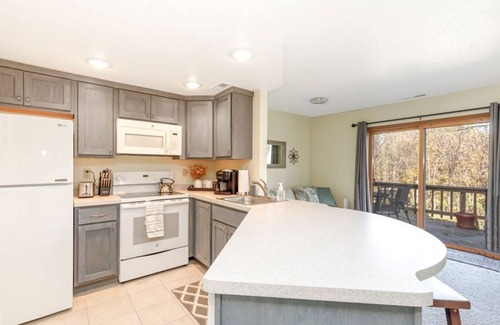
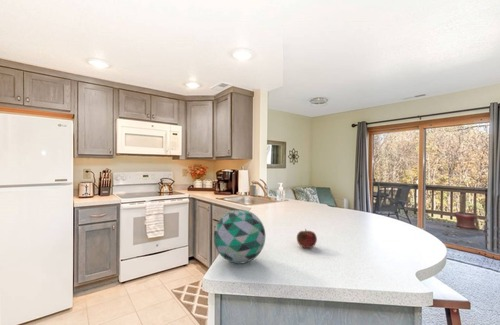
+ fruit [296,228,318,249]
+ decorative ball [213,209,266,265]
